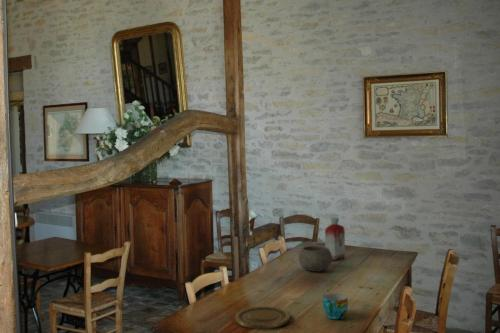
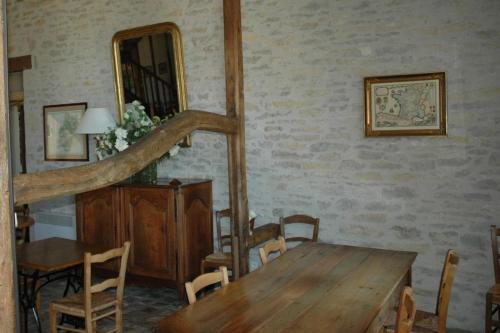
- bowl [297,245,333,272]
- plate [234,306,291,330]
- cup [321,292,349,320]
- bottle [324,216,346,261]
